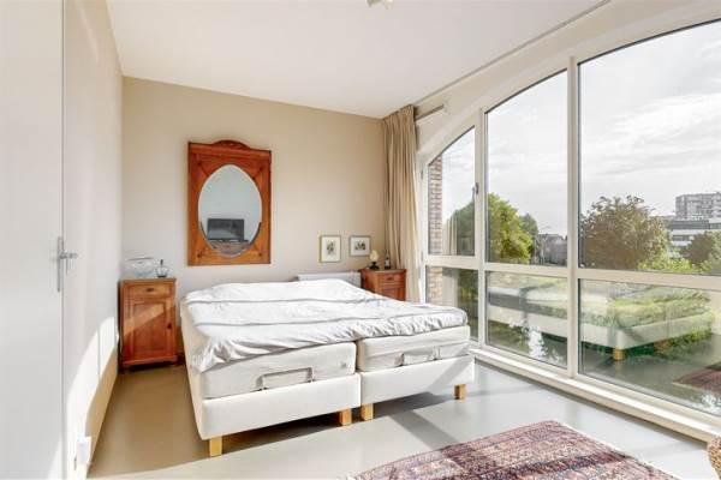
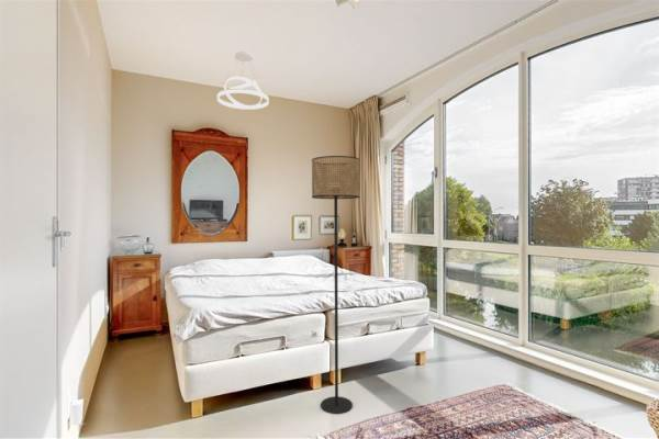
+ floor lamp [311,155,361,415]
+ pendant light [216,50,270,111]
